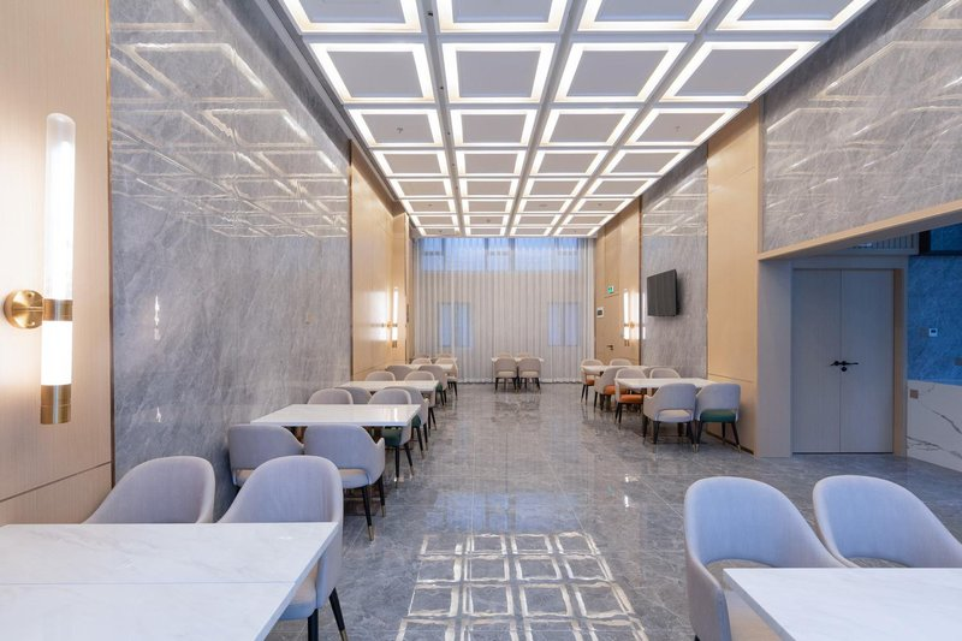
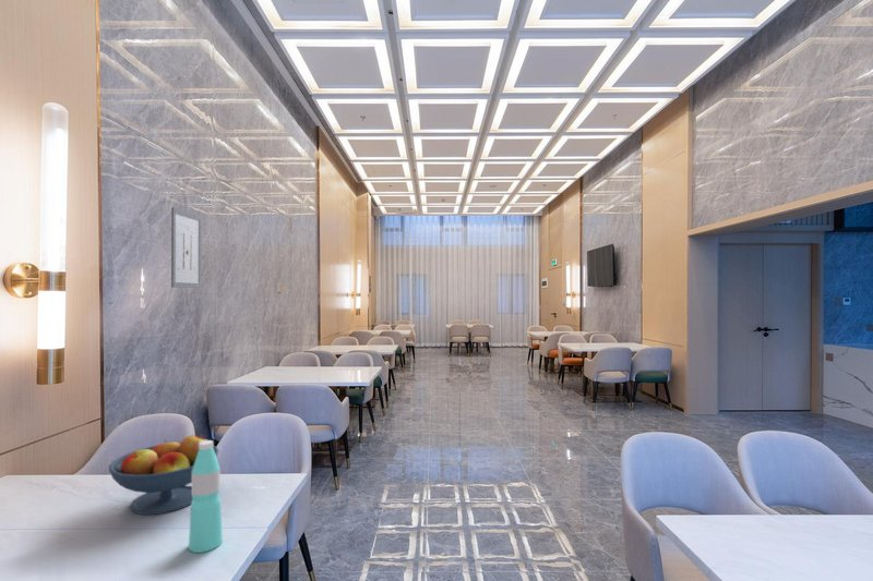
+ water bottle [188,439,224,554]
+ fruit bowl [108,433,220,516]
+ wall art [170,206,203,289]
